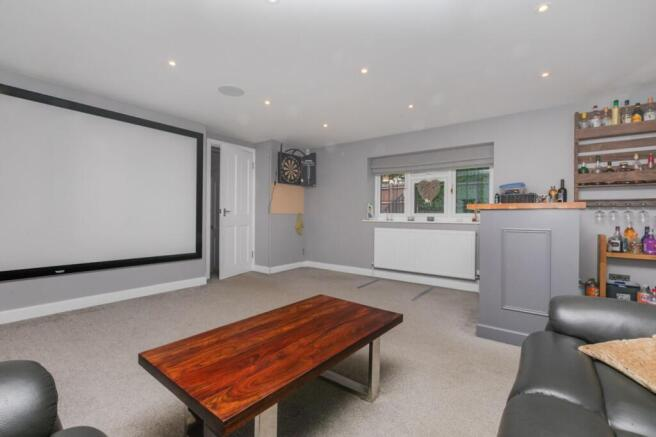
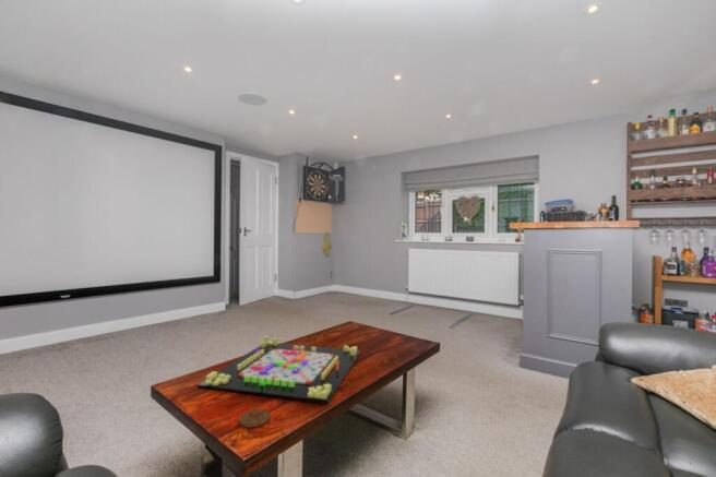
+ coaster [238,408,271,429]
+ gameboard [196,335,361,405]
